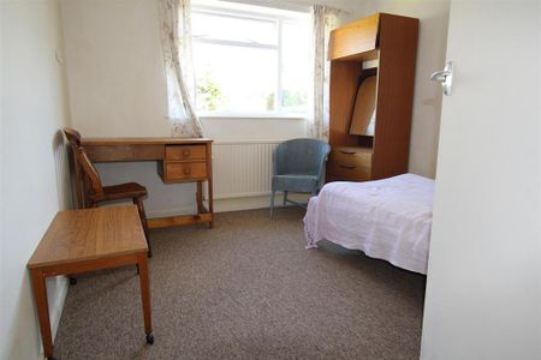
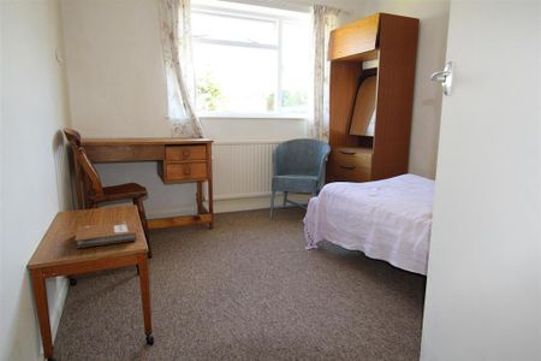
+ notebook [75,220,138,249]
